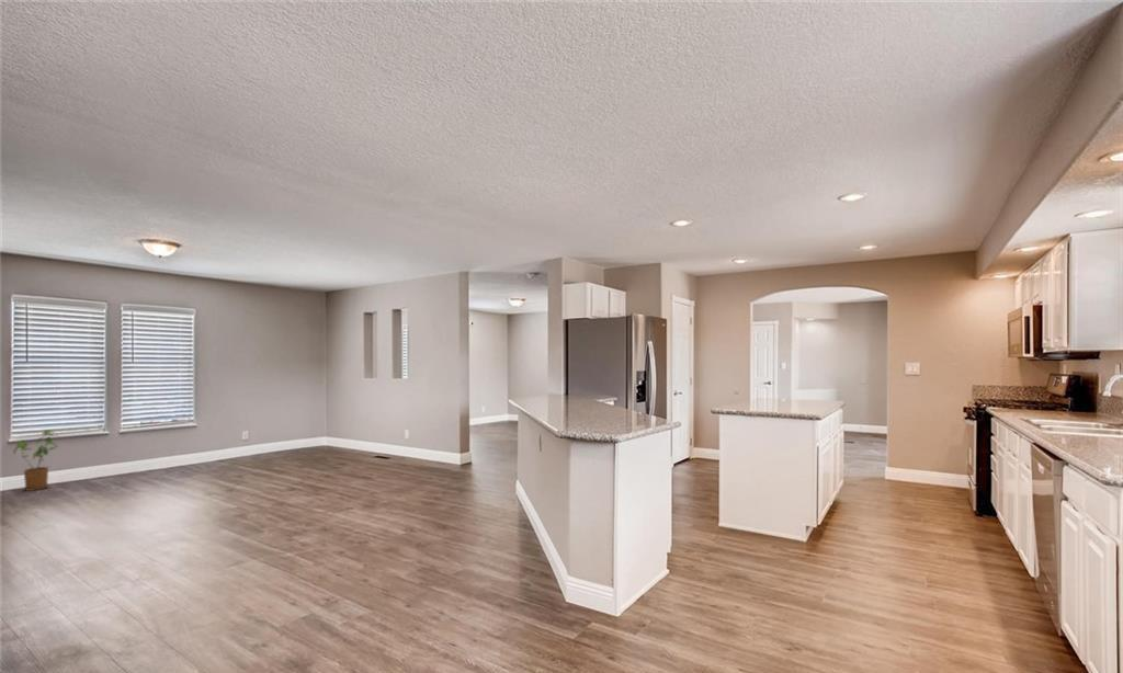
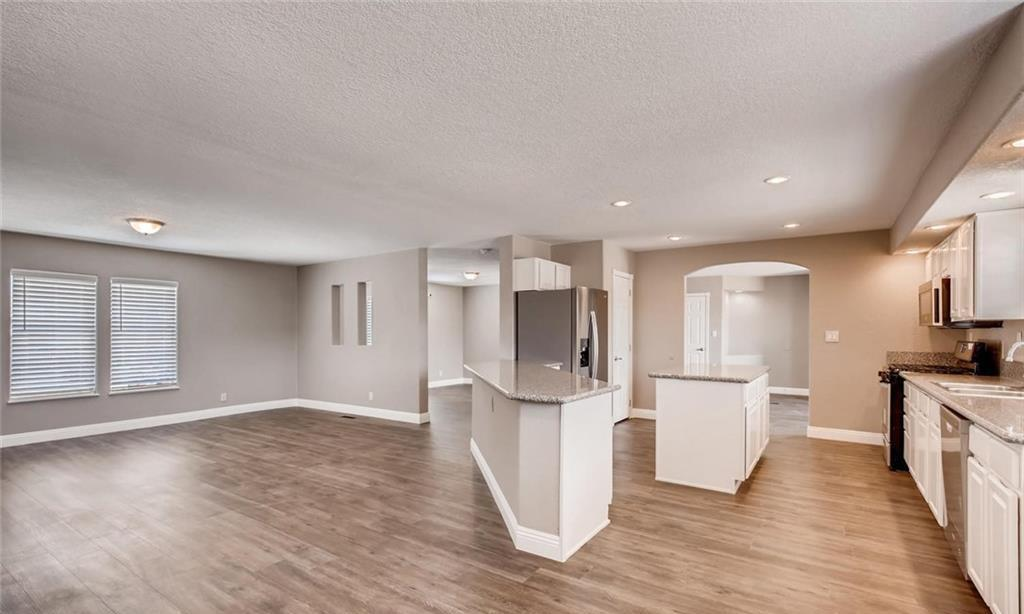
- house plant [12,429,60,492]
